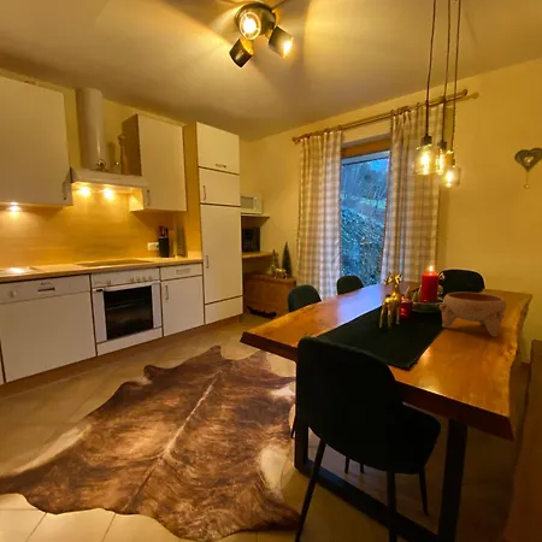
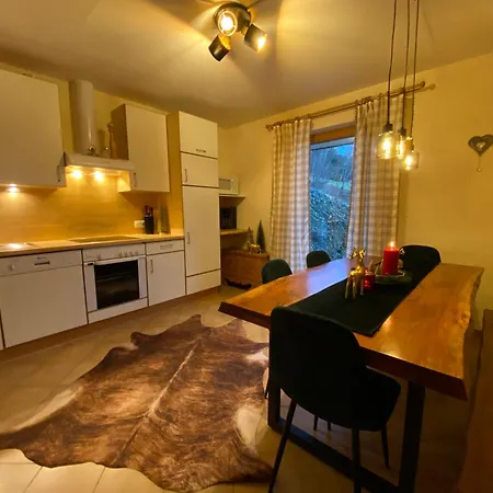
- bowl [438,291,507,338]
